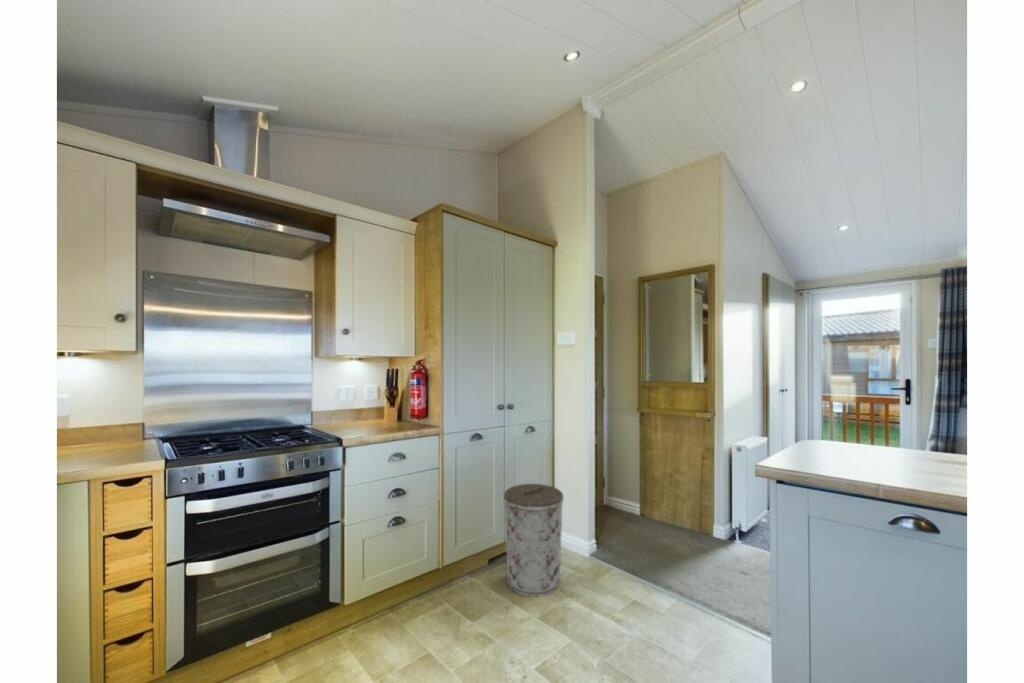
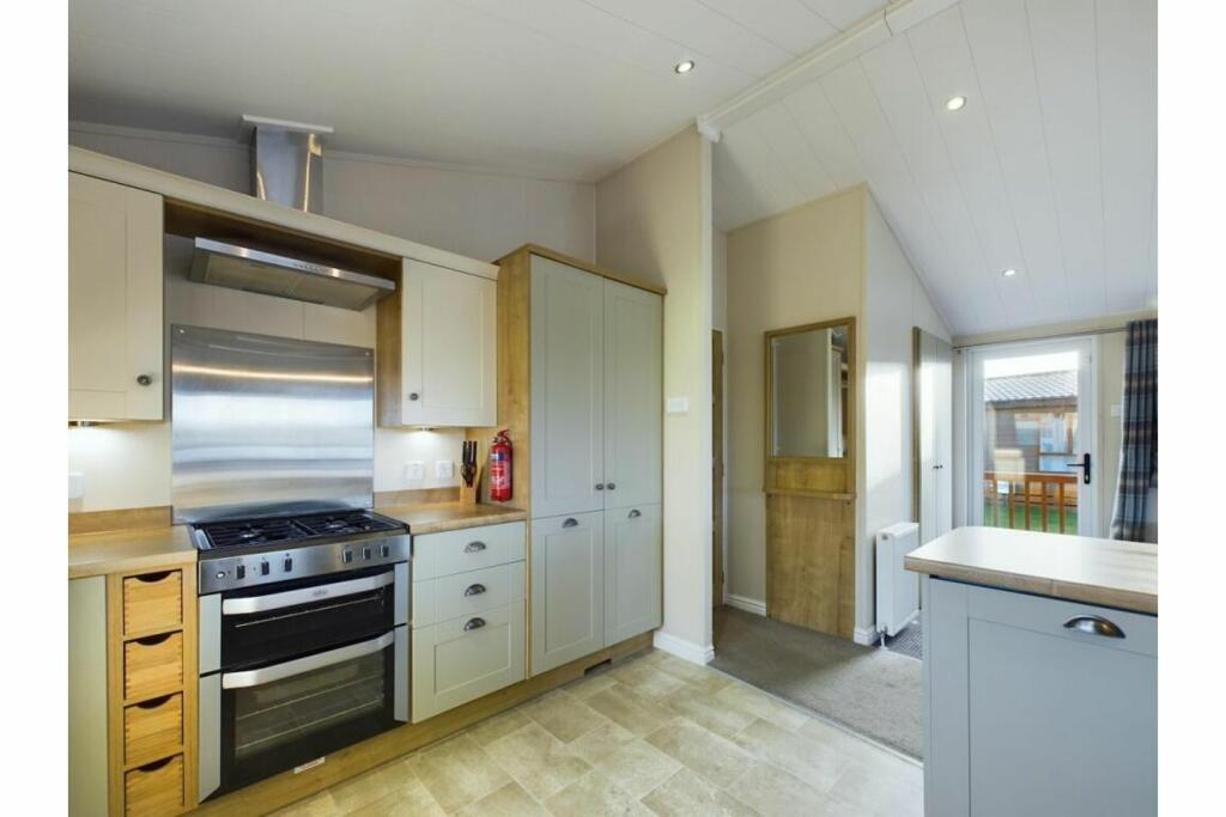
- trash can [503,483,564,598]
